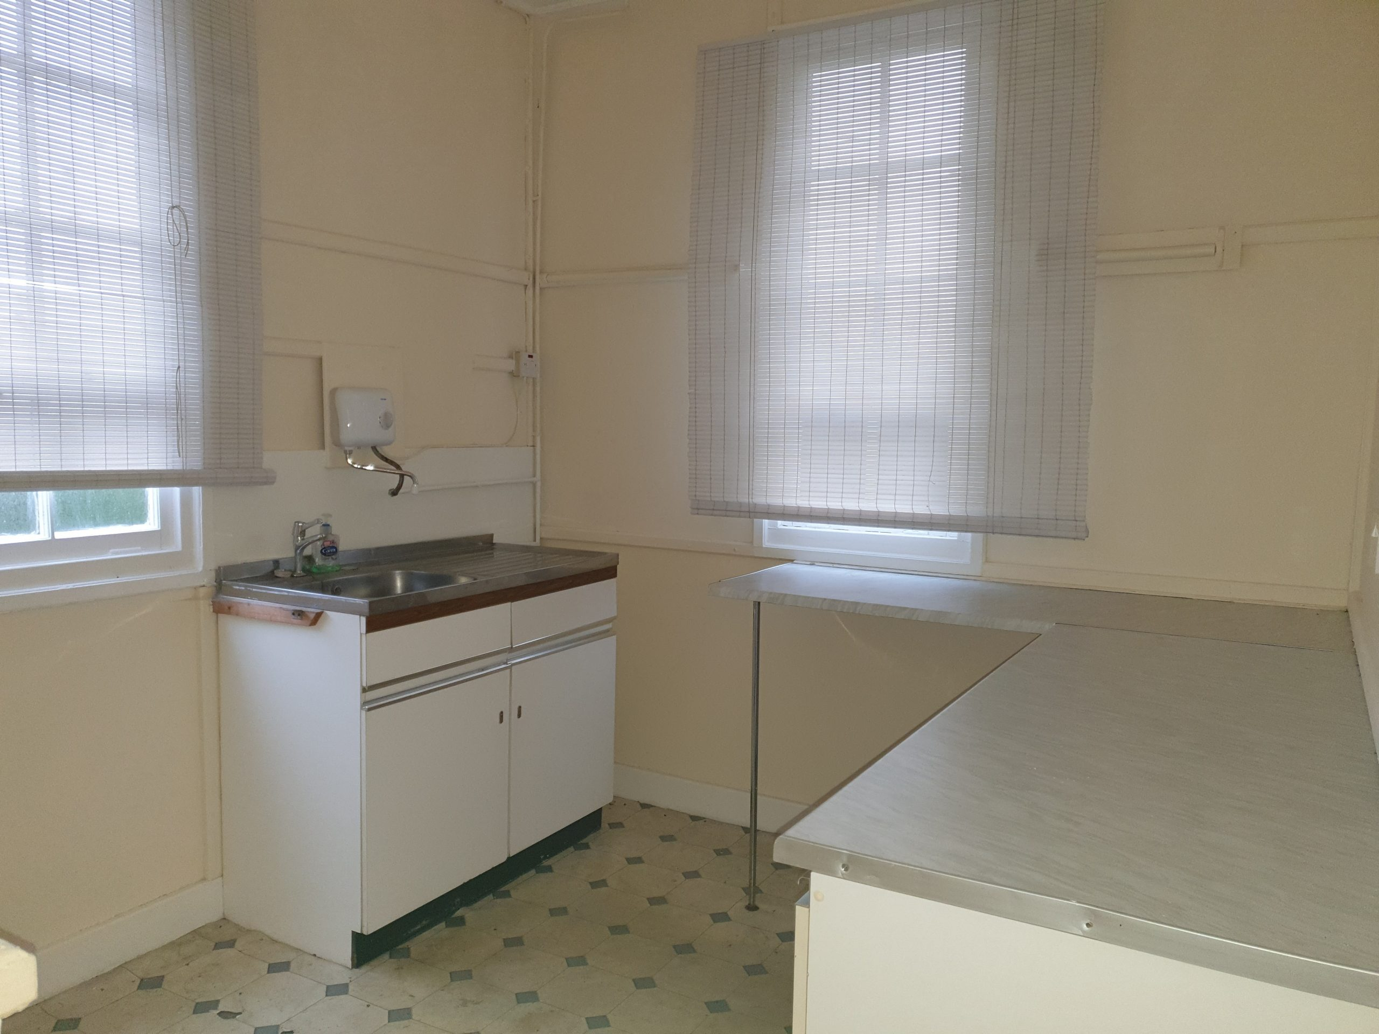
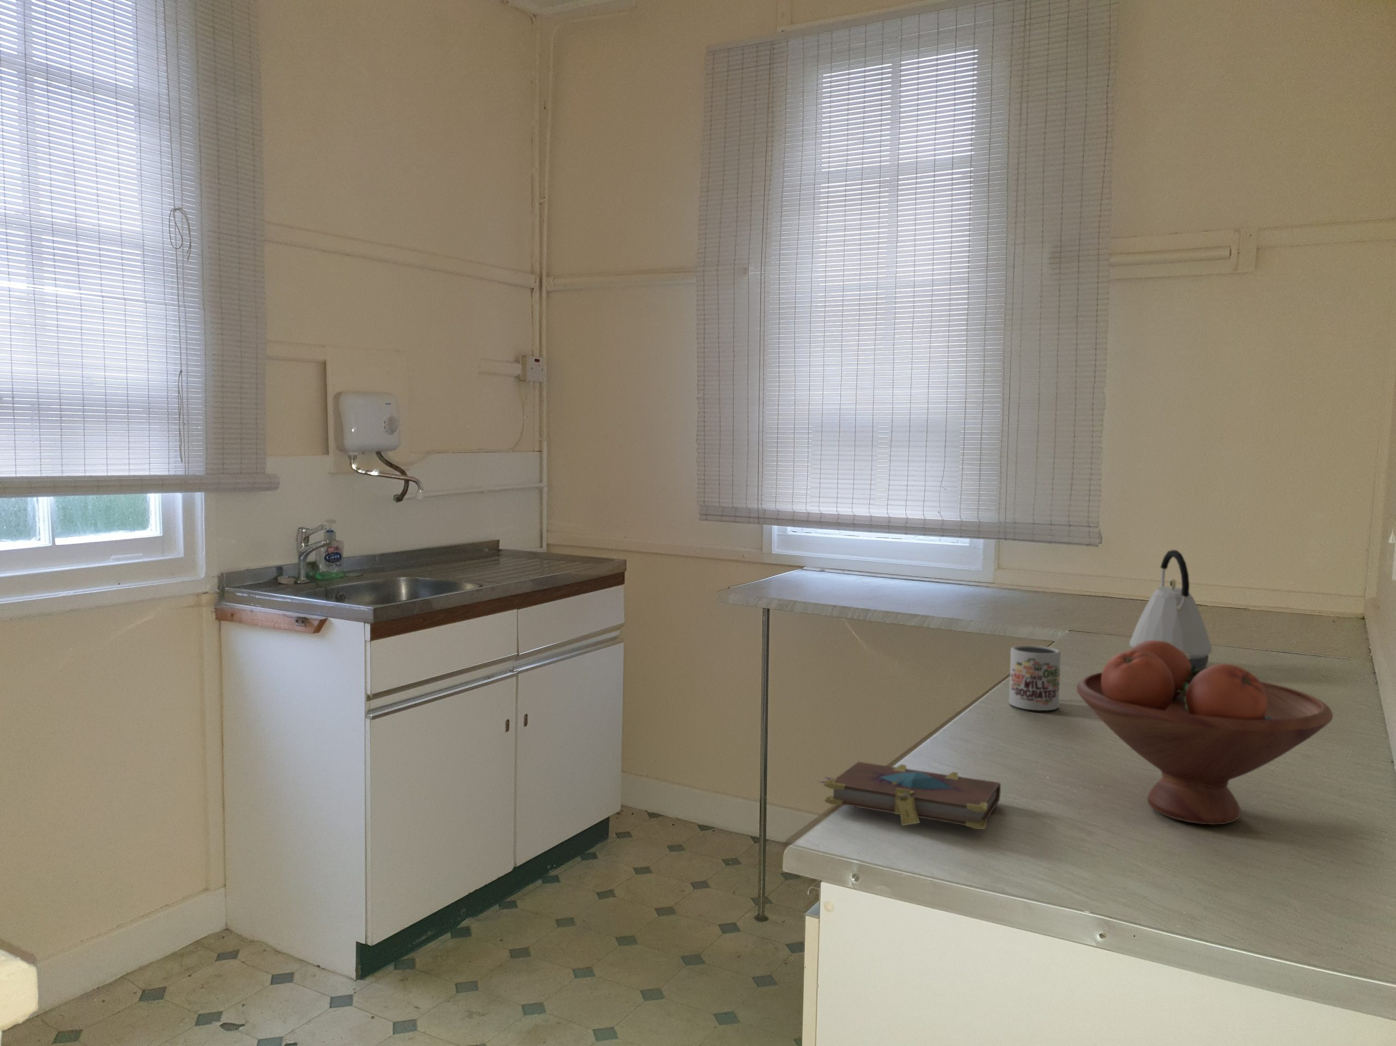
+ kettle [1129,549,1212,670]
+ mug [1008,645,1061,711]
+ fruit bowl [1076,641,1333,825]
+ book [818,761,1001,830]
